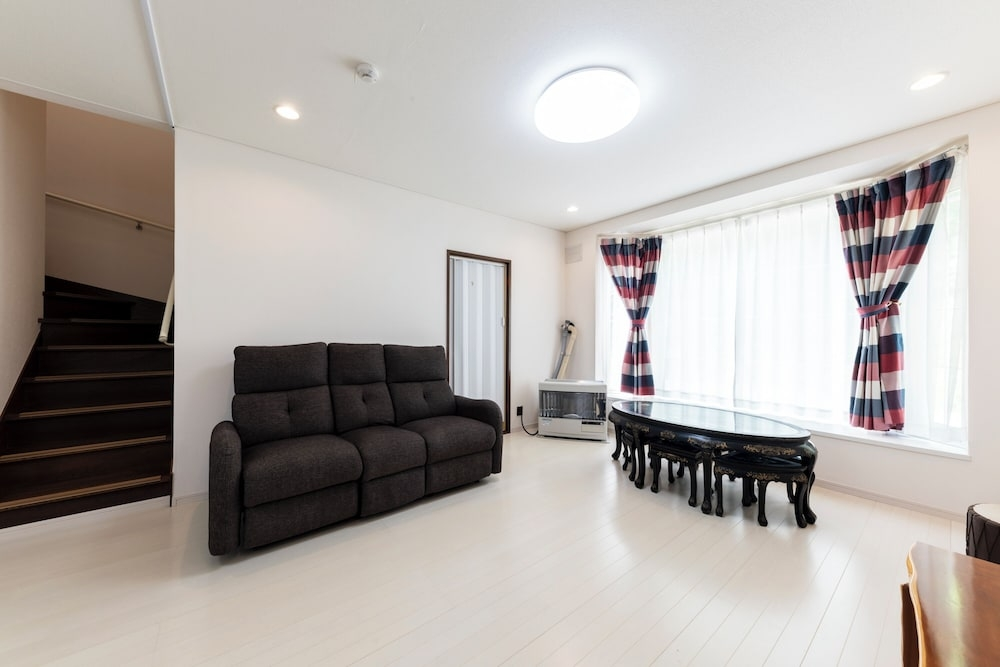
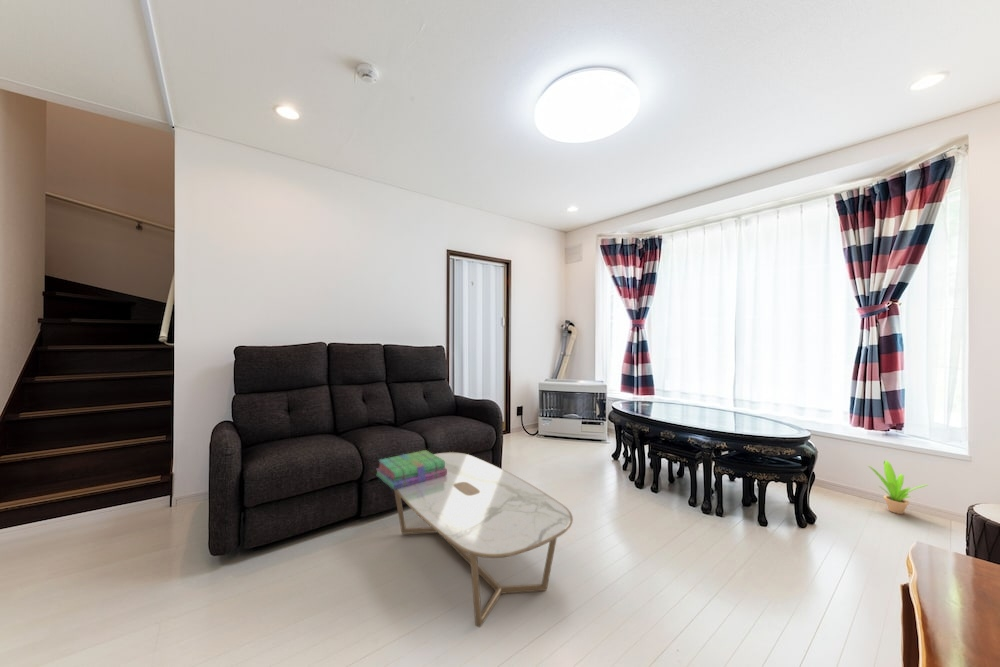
+ coffee table [393,451,574,628]
+ potted plant [866,459,929,515]
+ stack of books [375,449,447,491]
